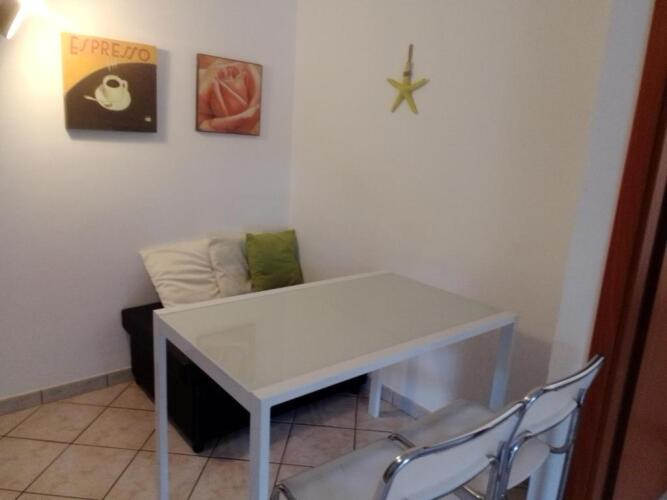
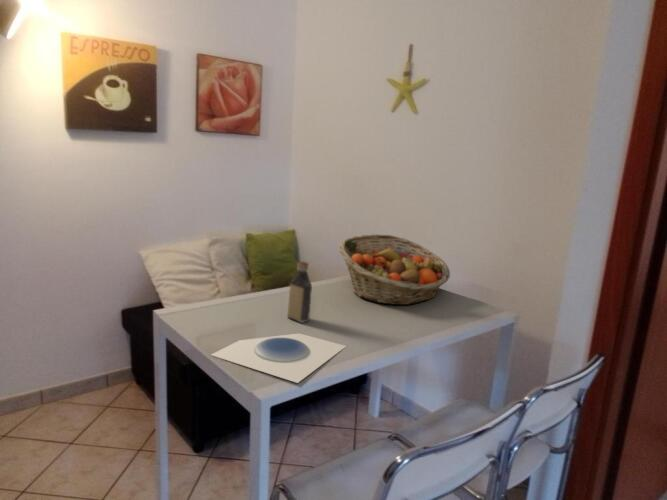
+ fruit basket [338,233,451,306]
+ bottle [287,261,313,324]
+ plate [210,332,347,384]
